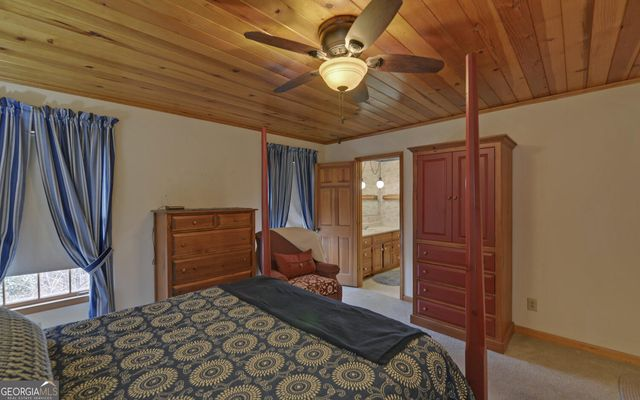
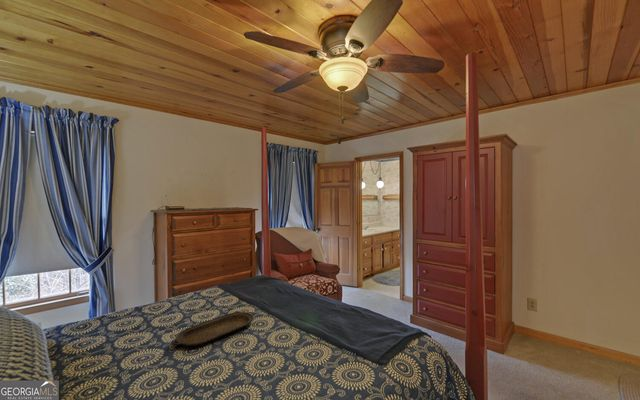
+ serving tray [170,310,256,347]
